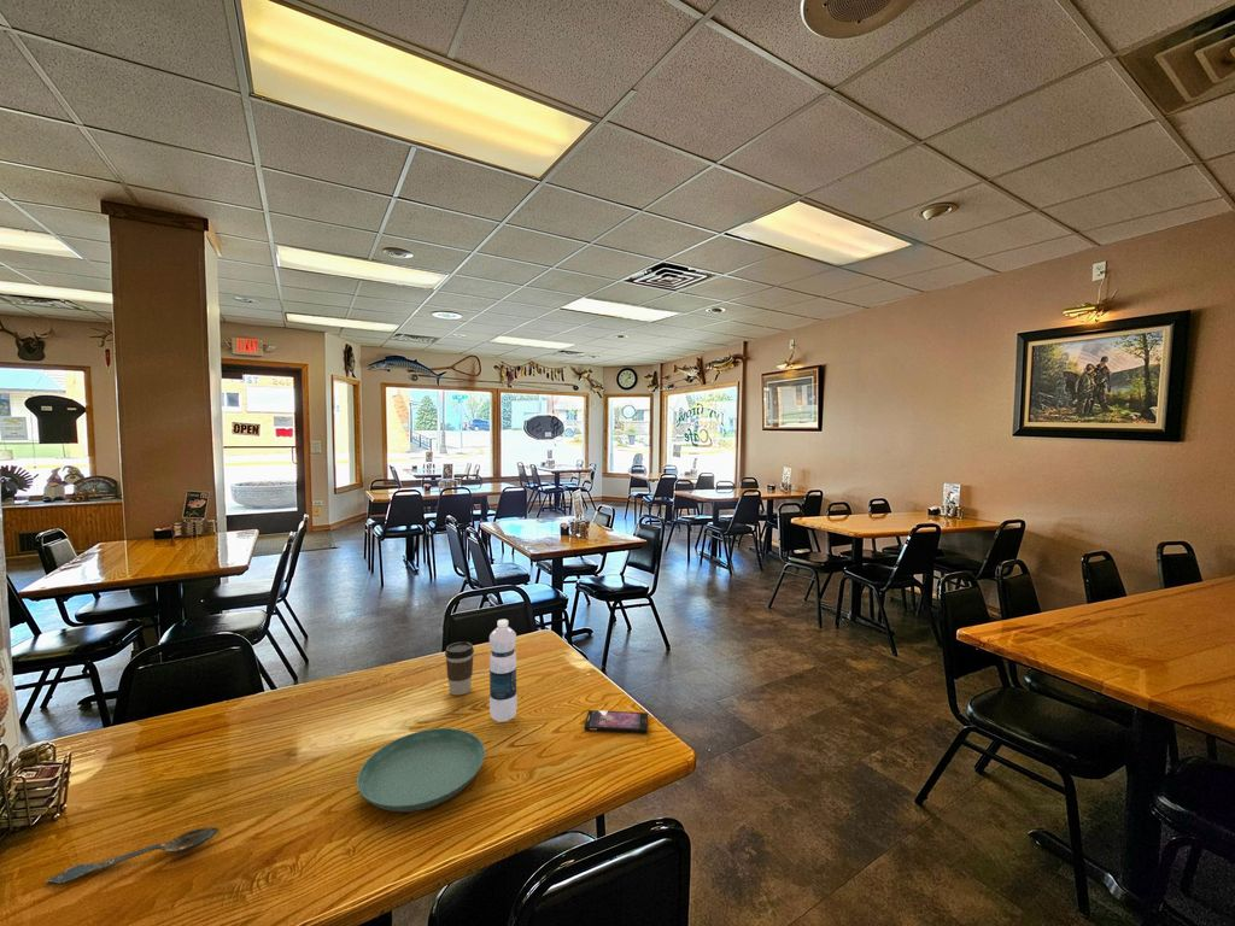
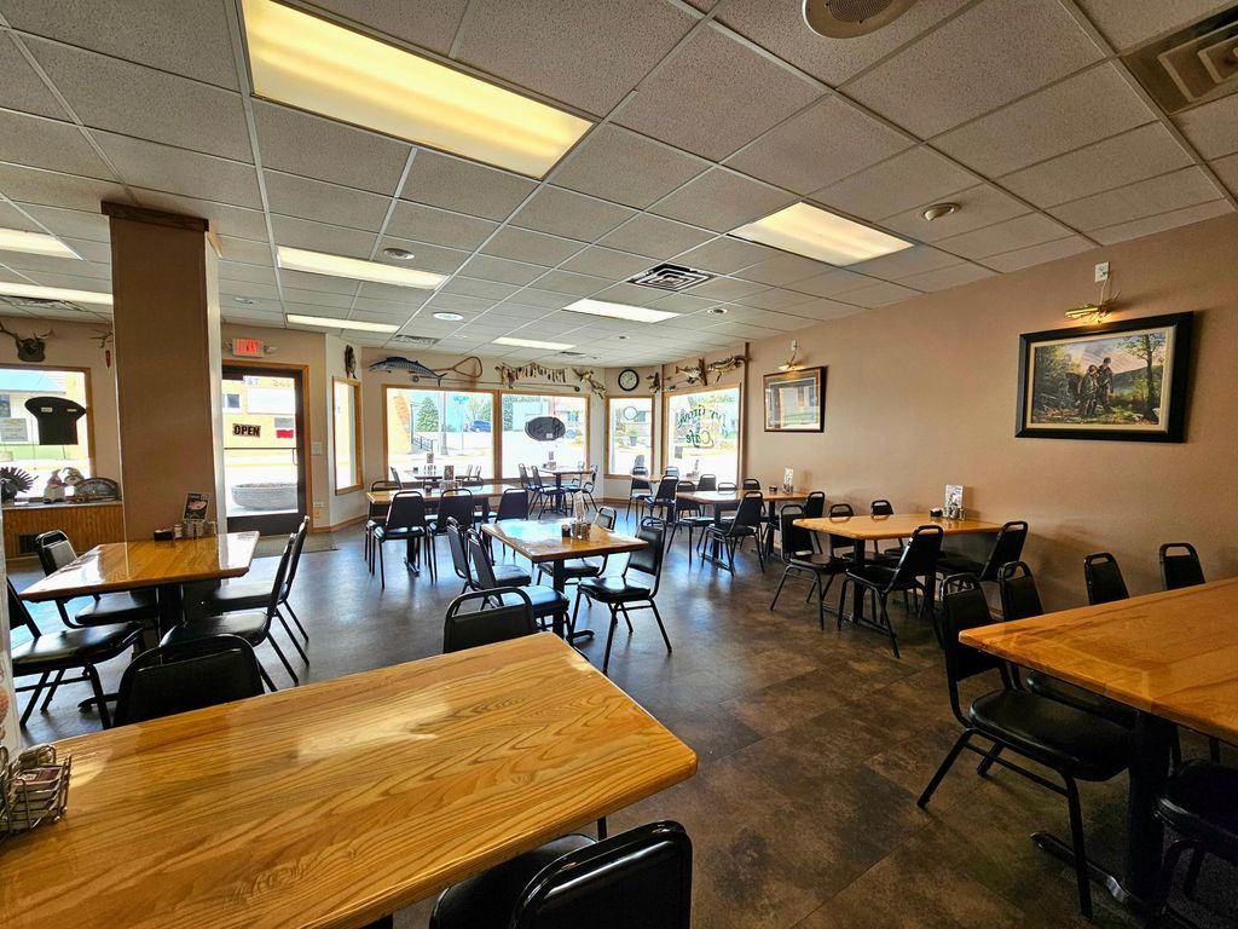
- smartphone [583,709,649,734]
- saucer [356,727,486,813]
- coffee cup [444,640,475,696]
- spoon [45,826,220,885]
- water bottle [488,619,519,723]
